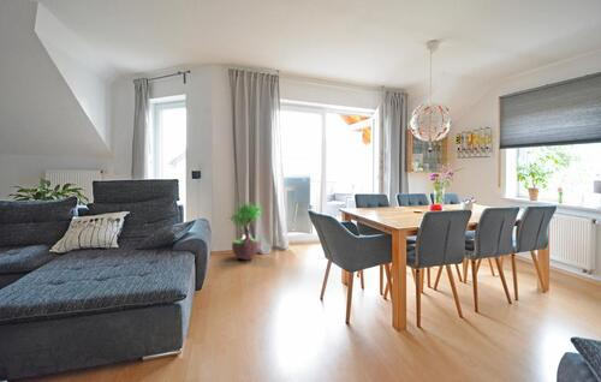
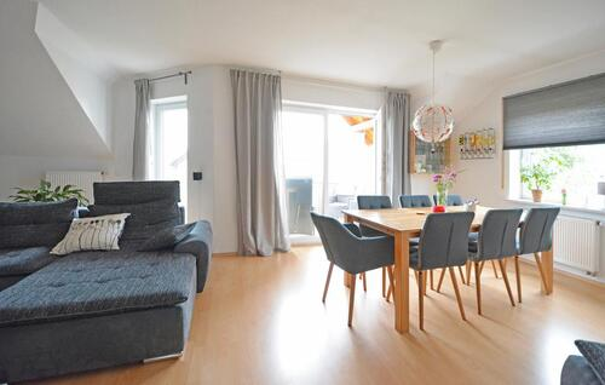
- potted tree [226,197,263,261]
